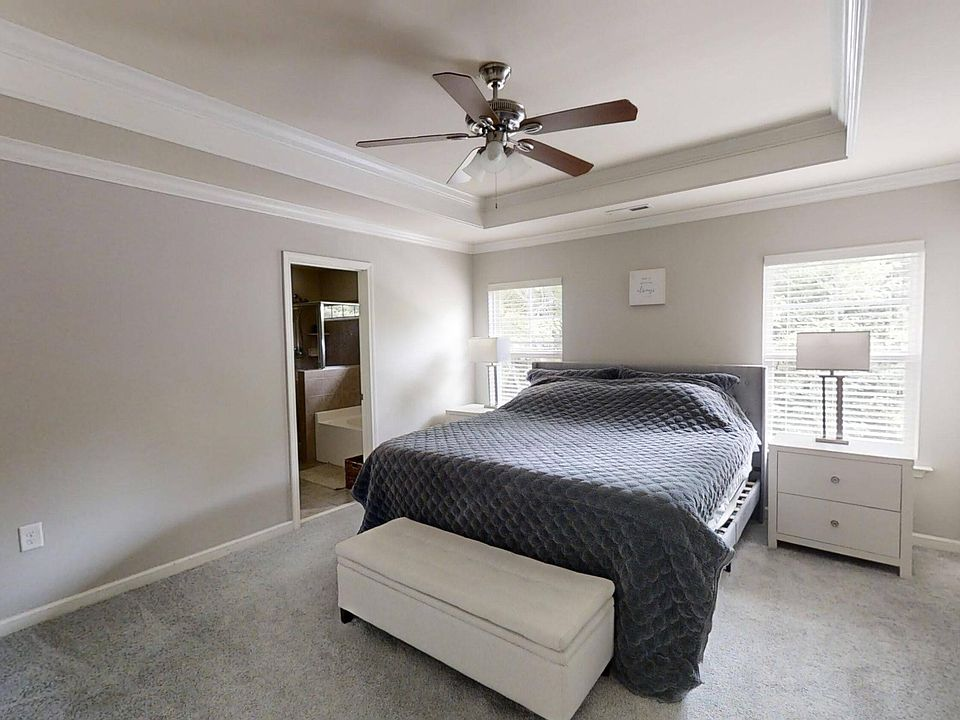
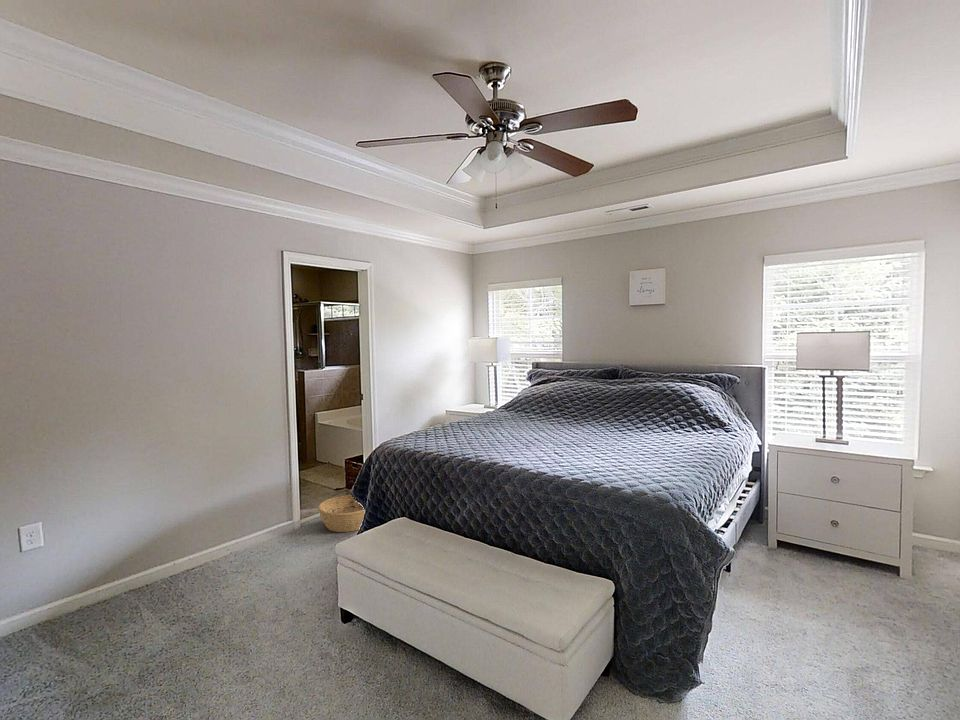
+ basket [317,494,364,533]
